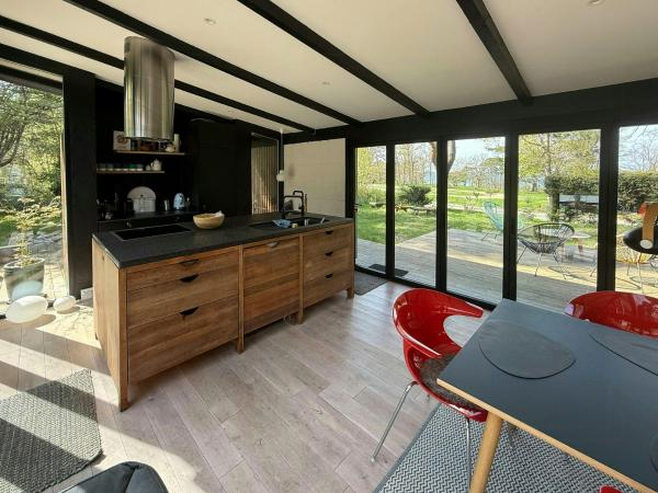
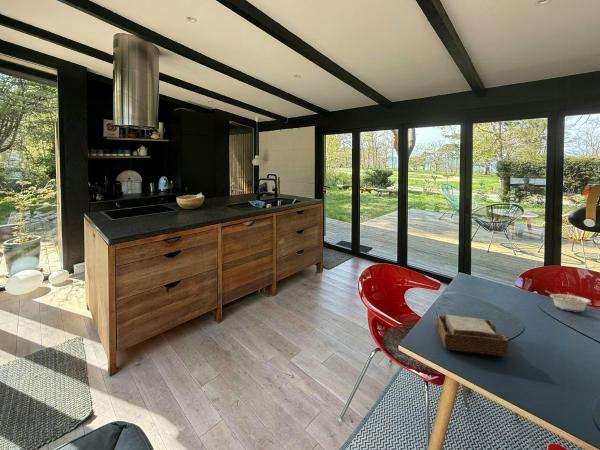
+ legume [544,290,592,313]
+ napkin holder [436,314,510,358]
